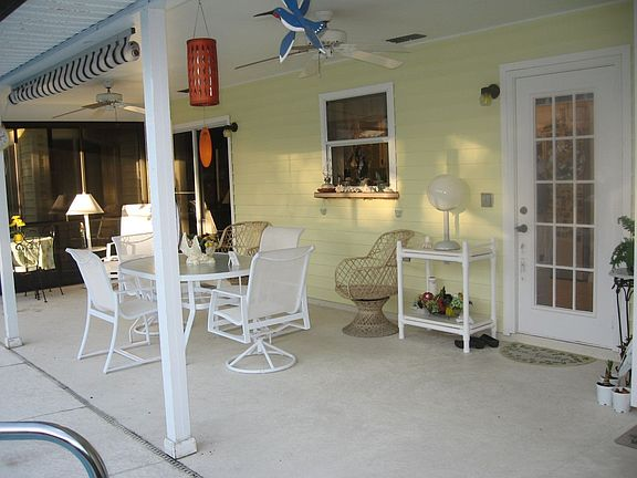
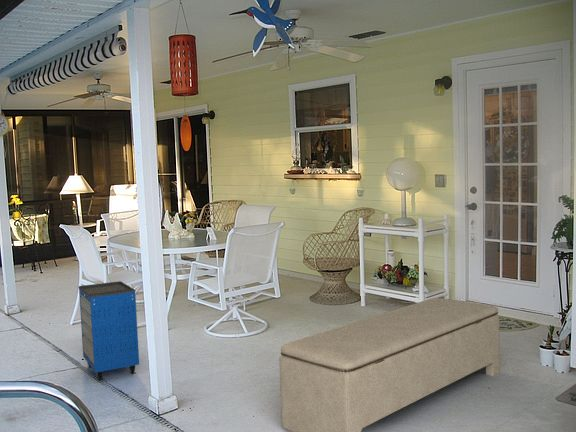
+ bench [278,297,501,432]
+ cabinet [78,280,140,381]
